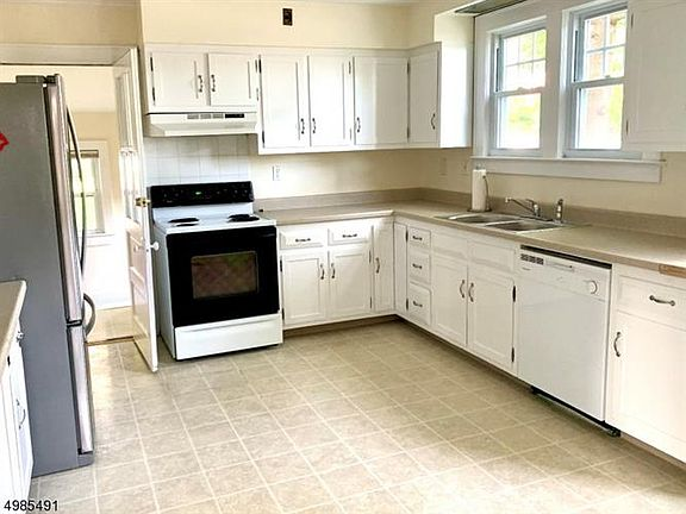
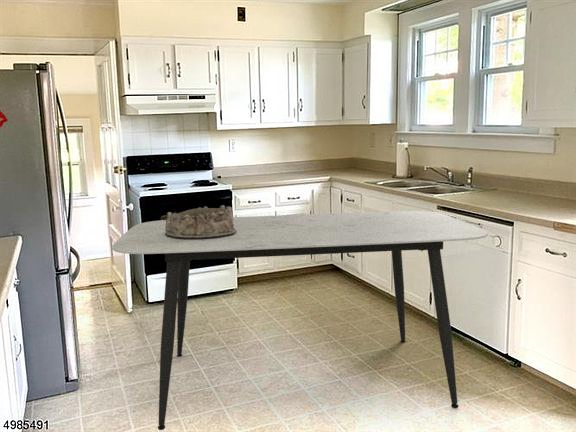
+ dining table [111,210,489,431]
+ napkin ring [165,204,237,239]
